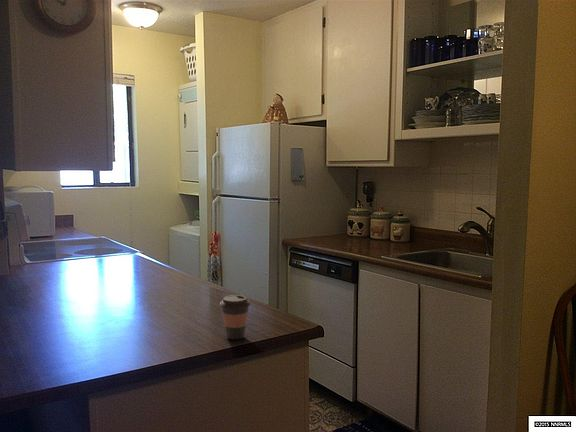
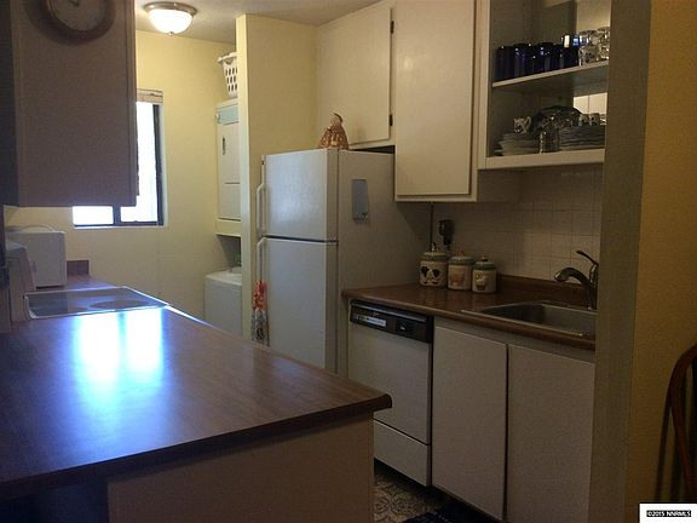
- coffee cup [219,294,252,341]
